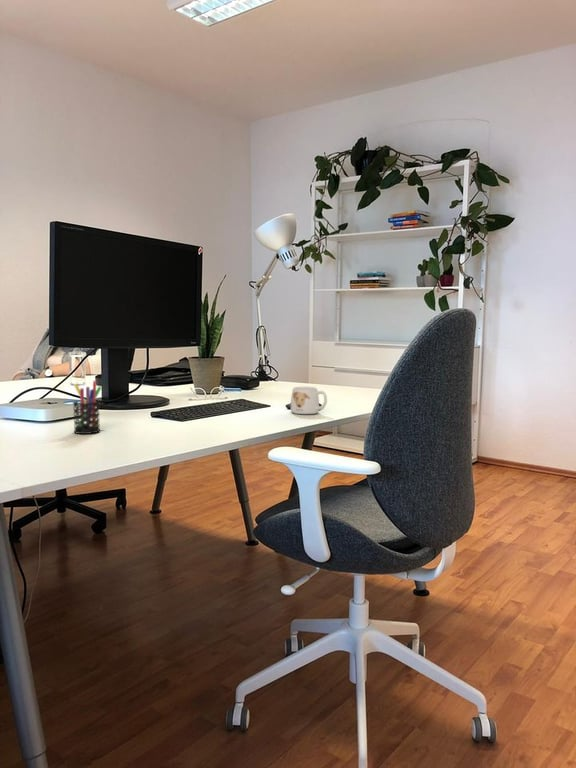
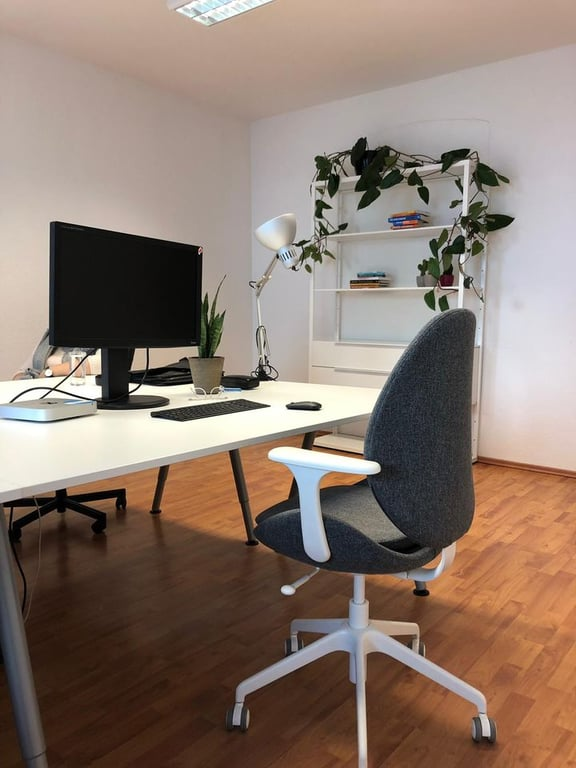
- pen holder [72,380,102,435]
- mug [290,386,328,415]
